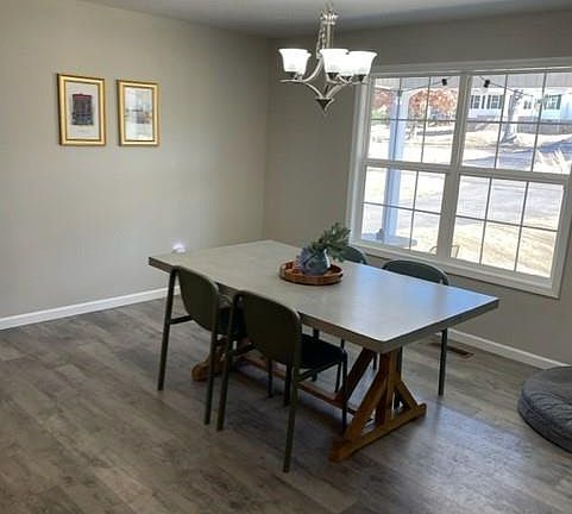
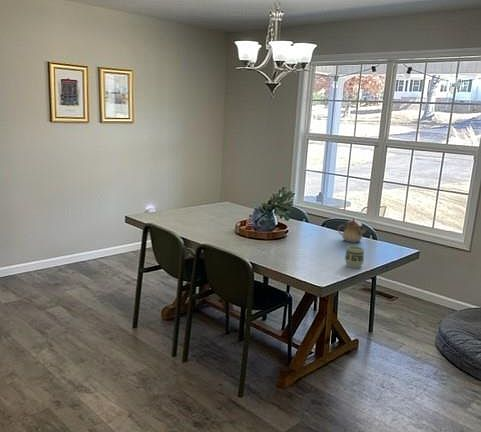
+ teapot [337,217,367,244]
+ cup [344,245,365,269]
